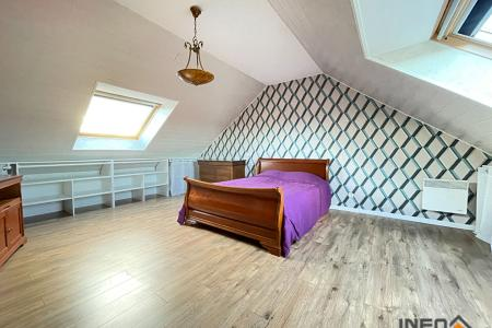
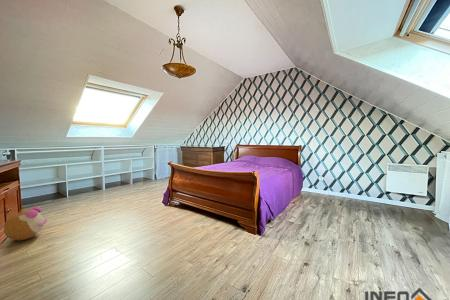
+ plush toy [3,206,48,241]
